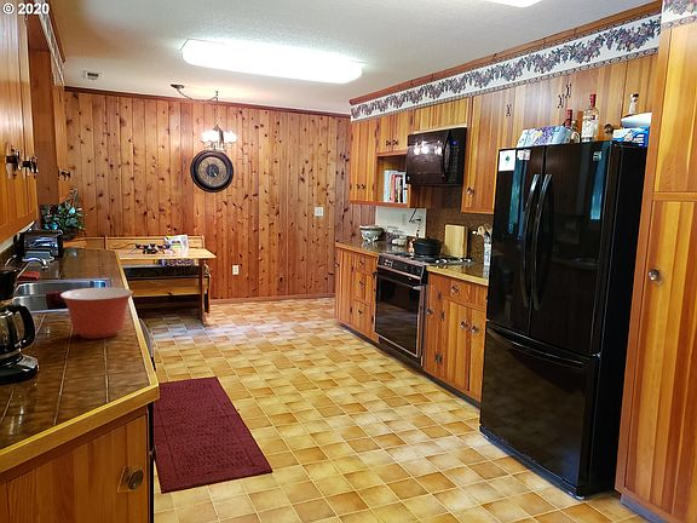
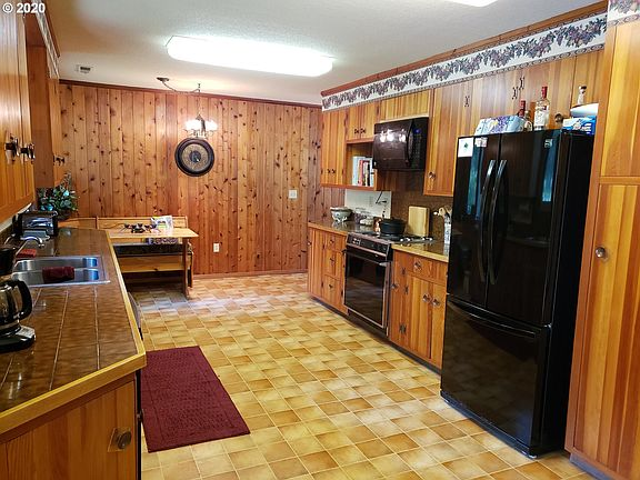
- mixing bowl [59,287,134,340]
